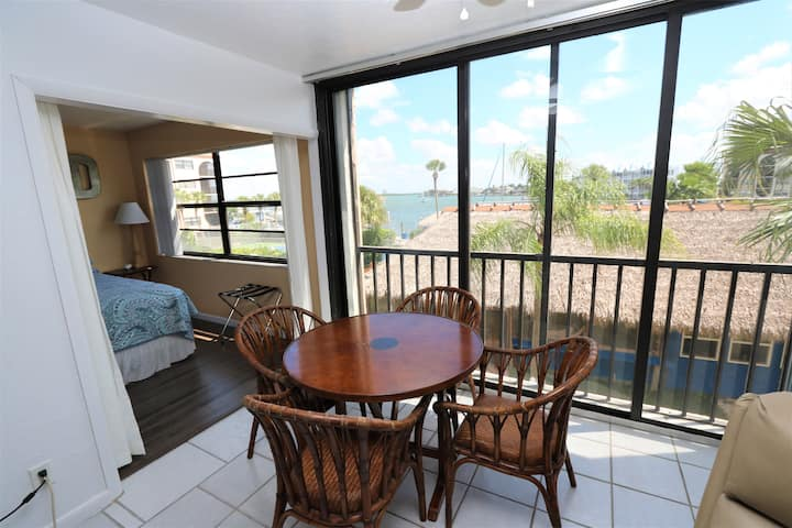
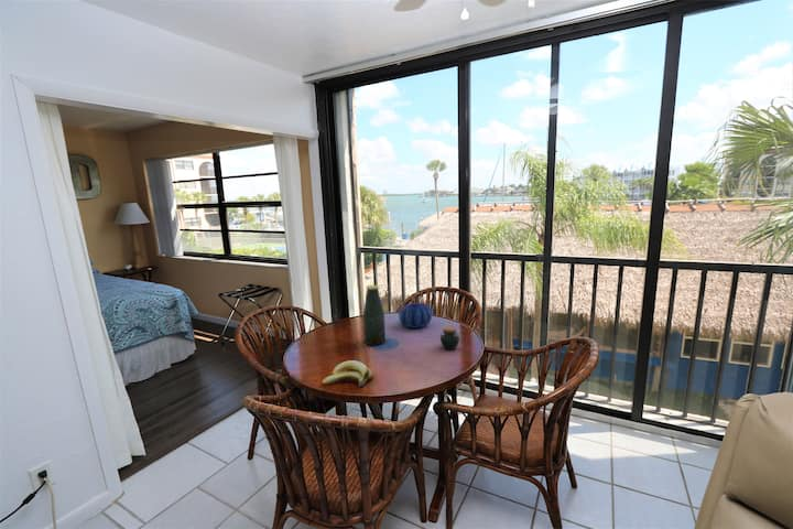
+ decorative bowl [398,302,433,330]
+ jar [439,325,460,350]
+ banana [321,359,374,388]
+ bottle [362,284,387,347]
